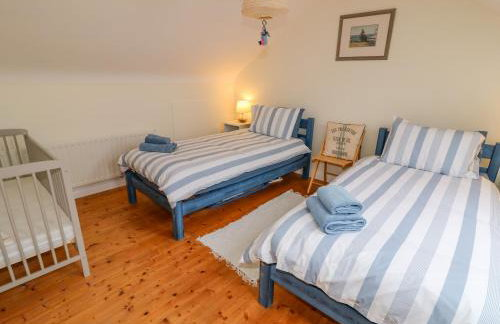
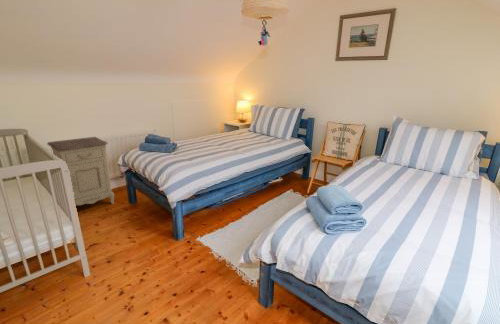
+ nightstand [46,136,115,206]
